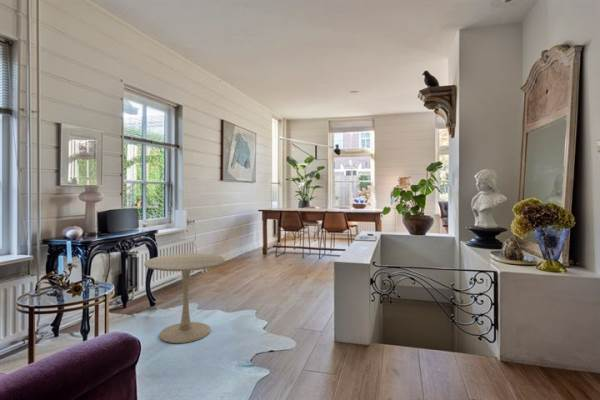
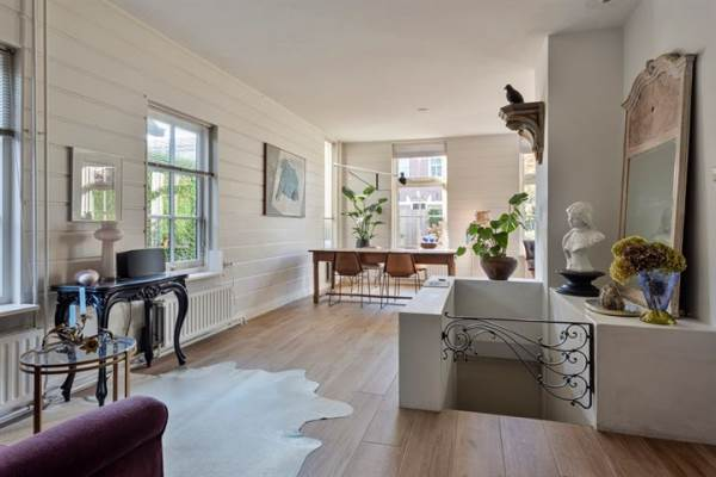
- side table [143,252,226,344]
